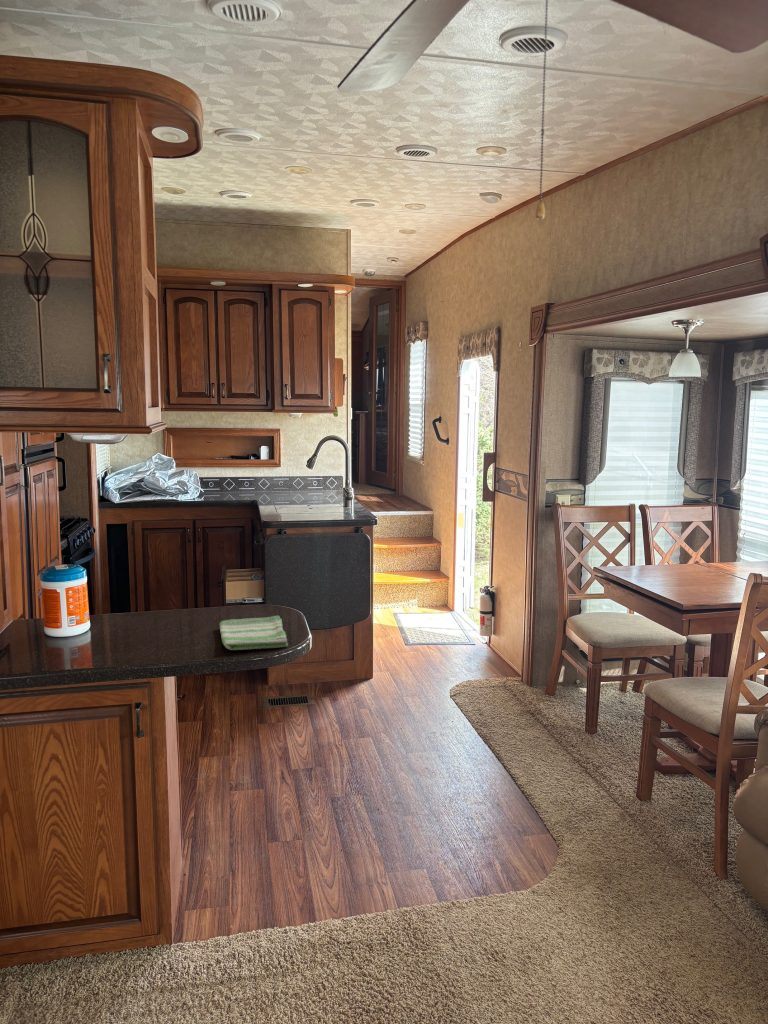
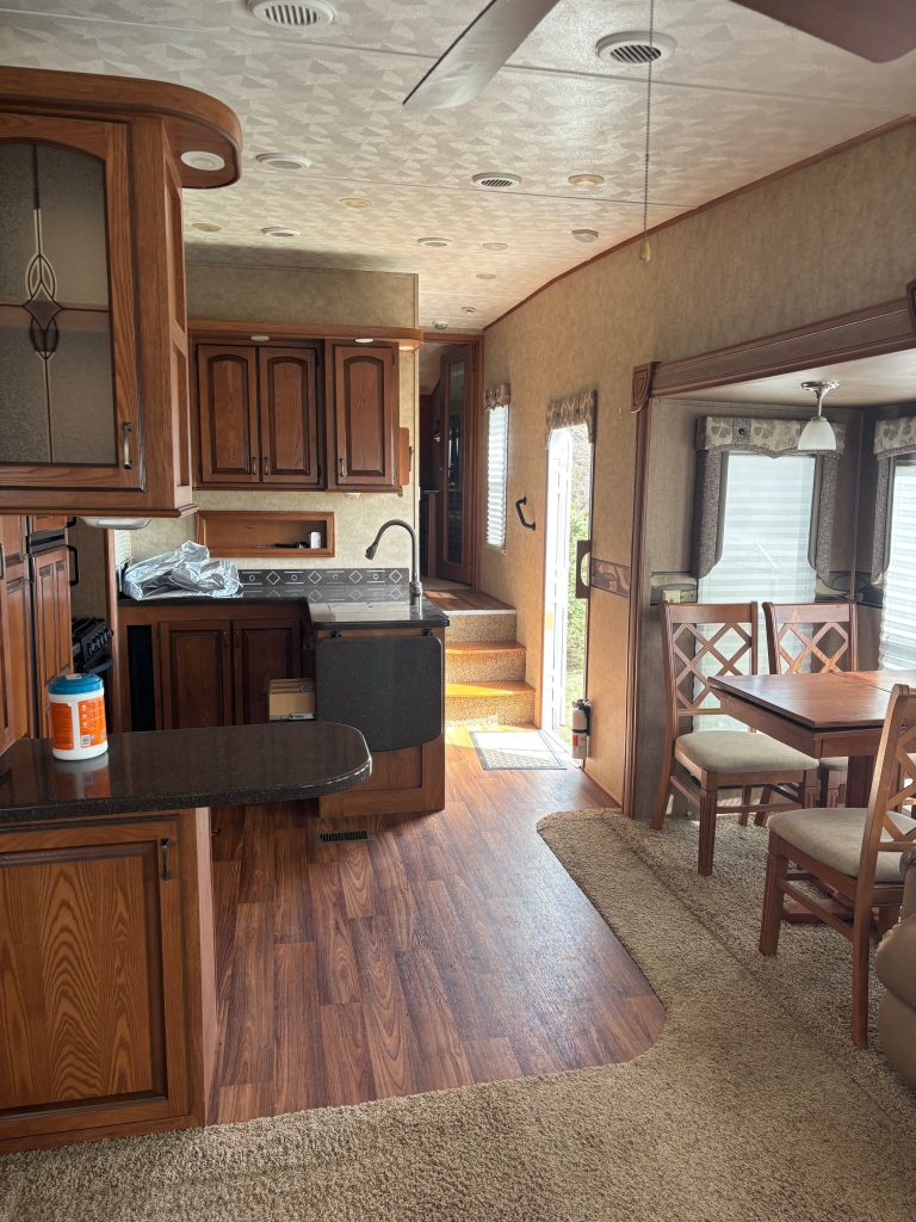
- dish towel [218,615,289,651]
